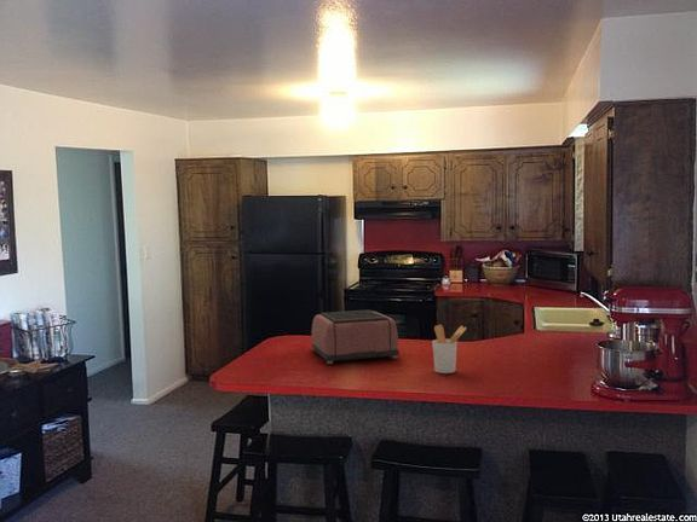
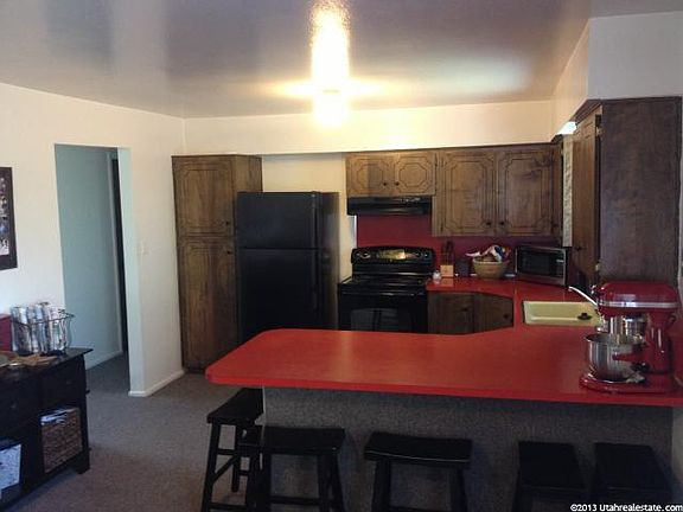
- utensil holder [432,324,467,375]
- toaster [311,309,401,365]
